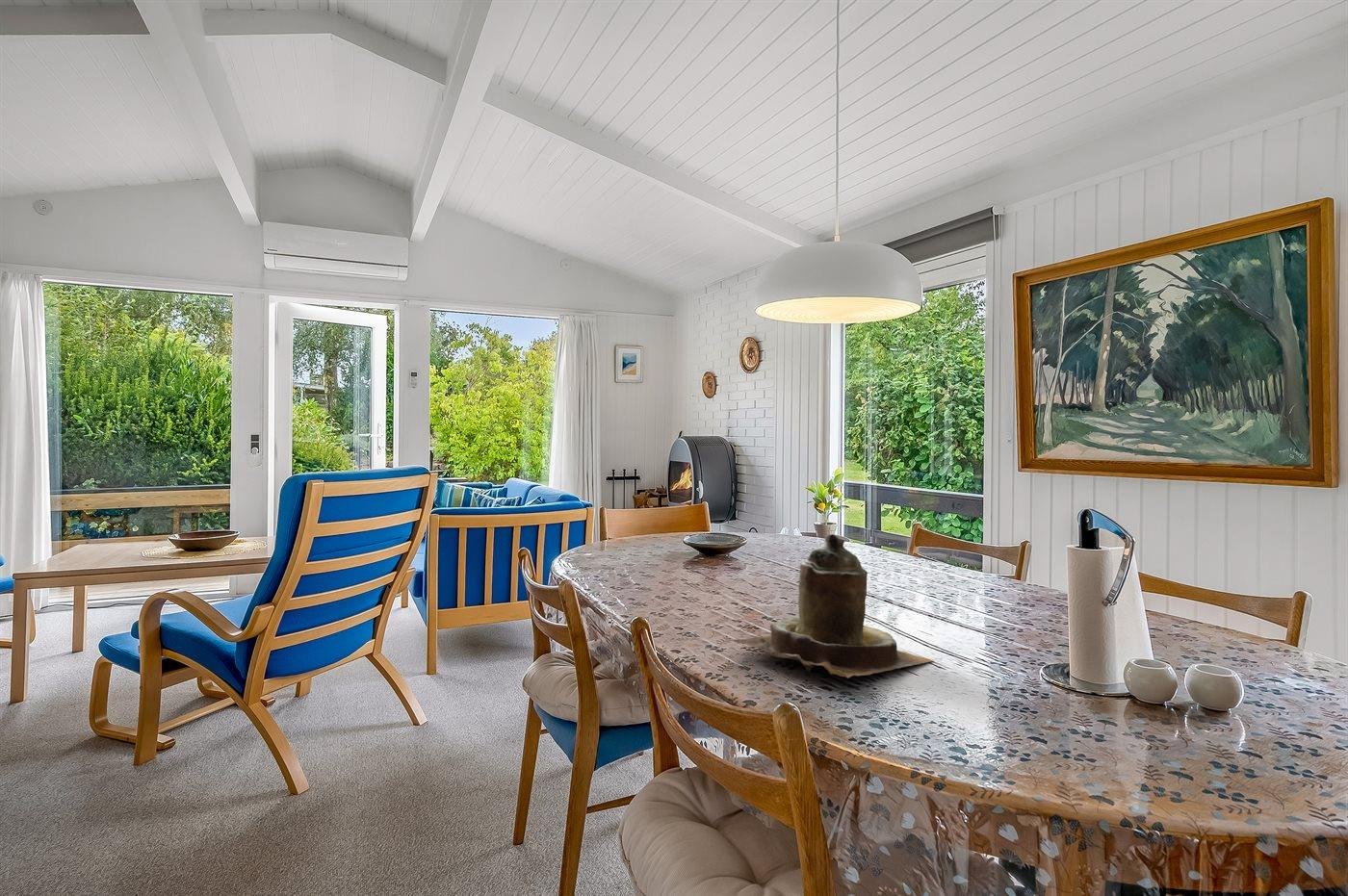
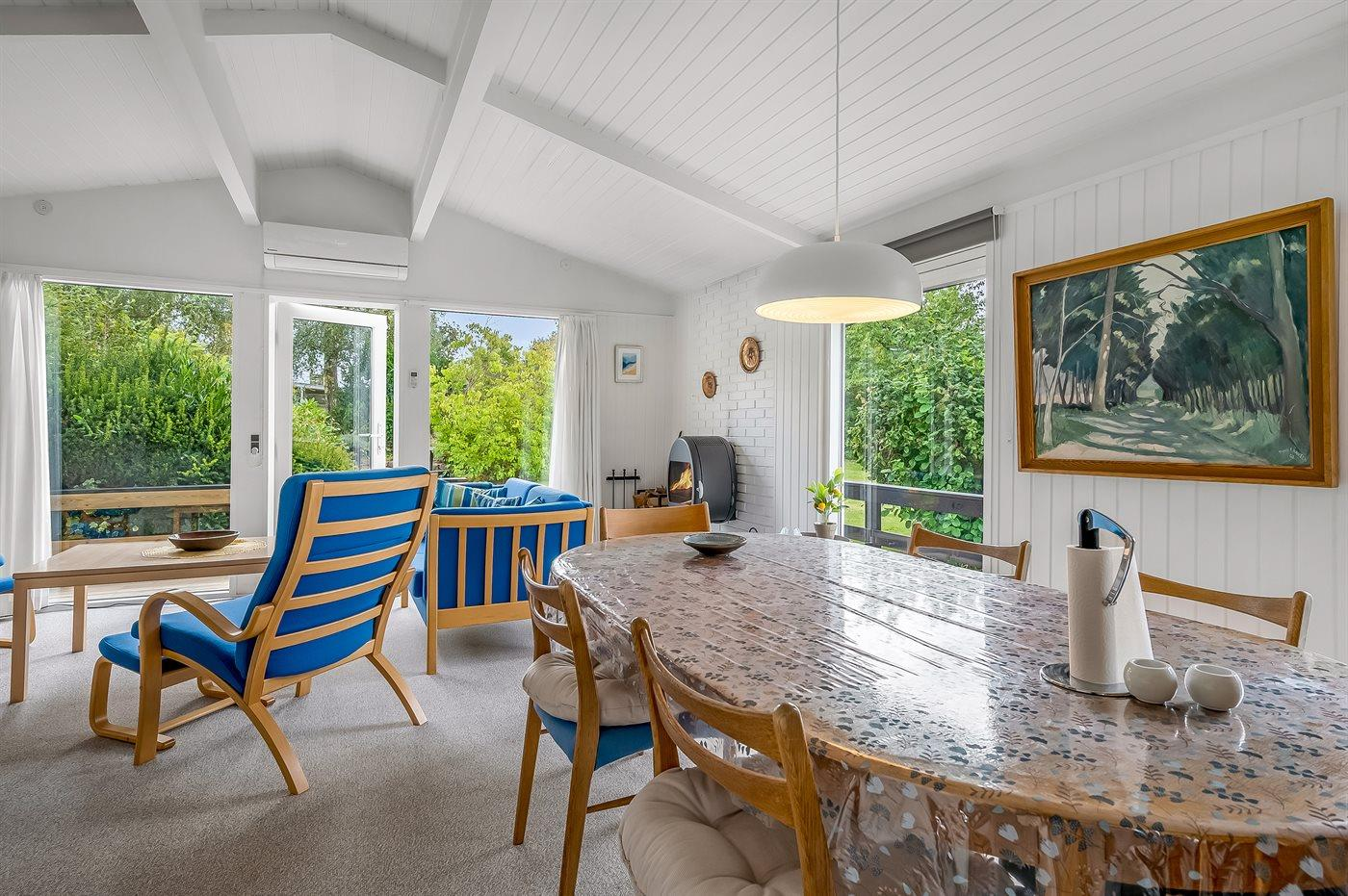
- teapot [732,533,934,678]
